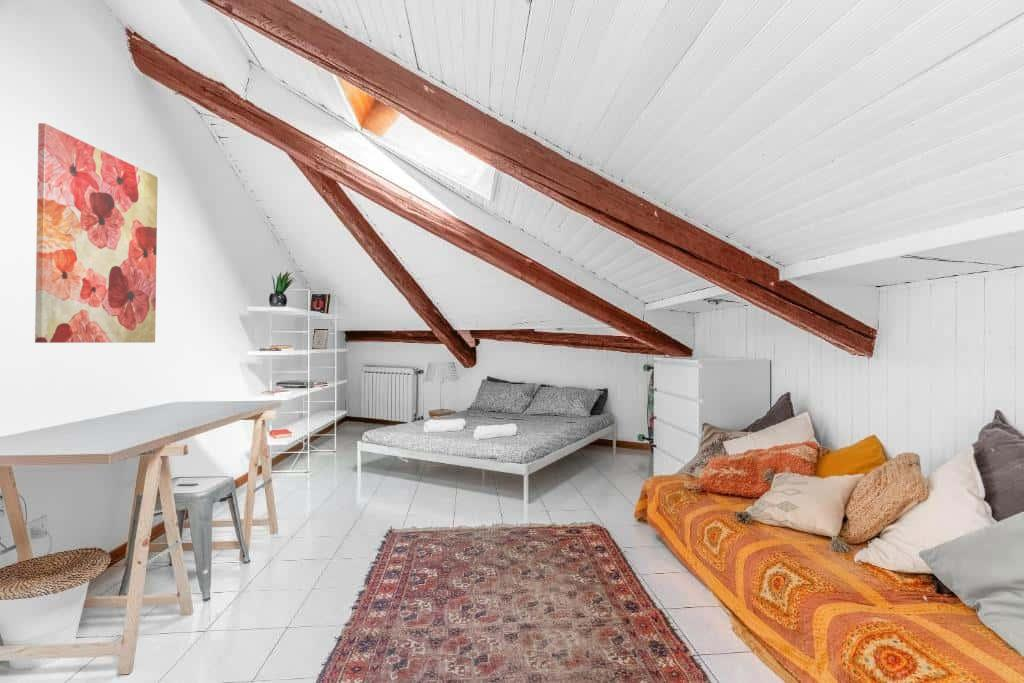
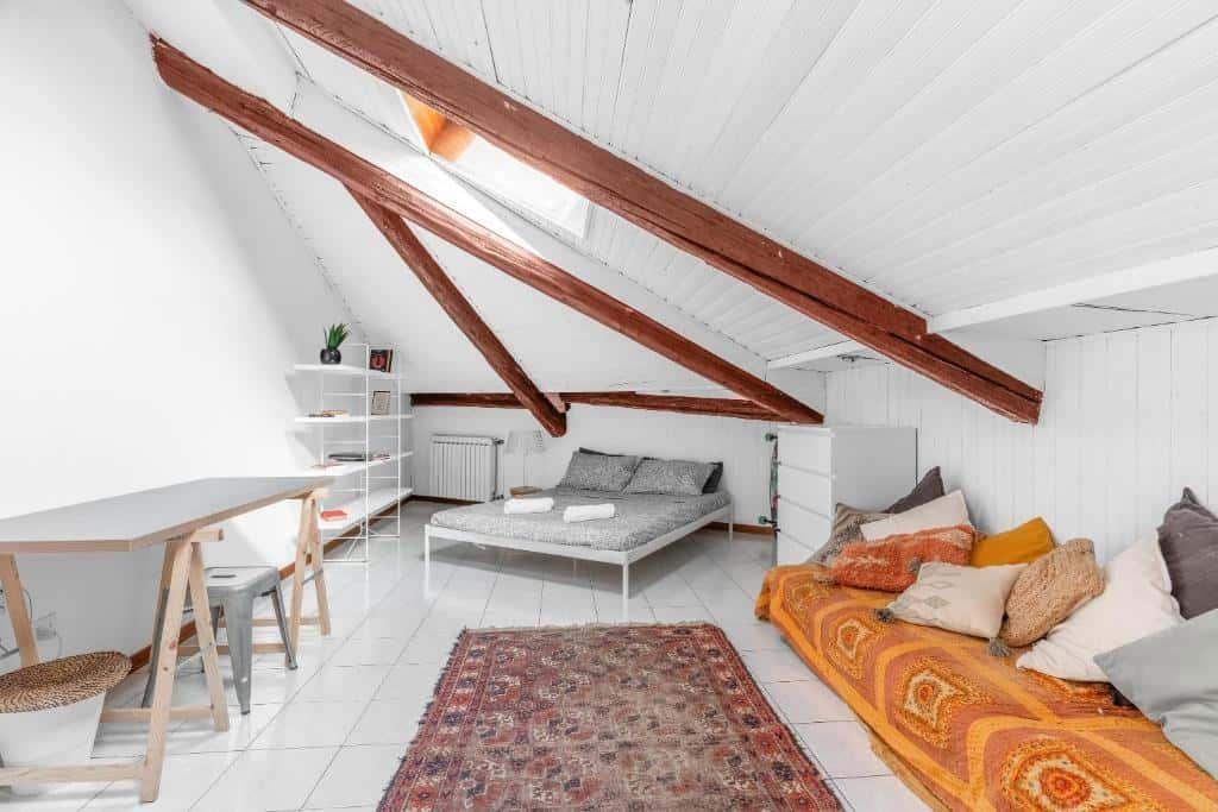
- wall art [34,122,159,344]
